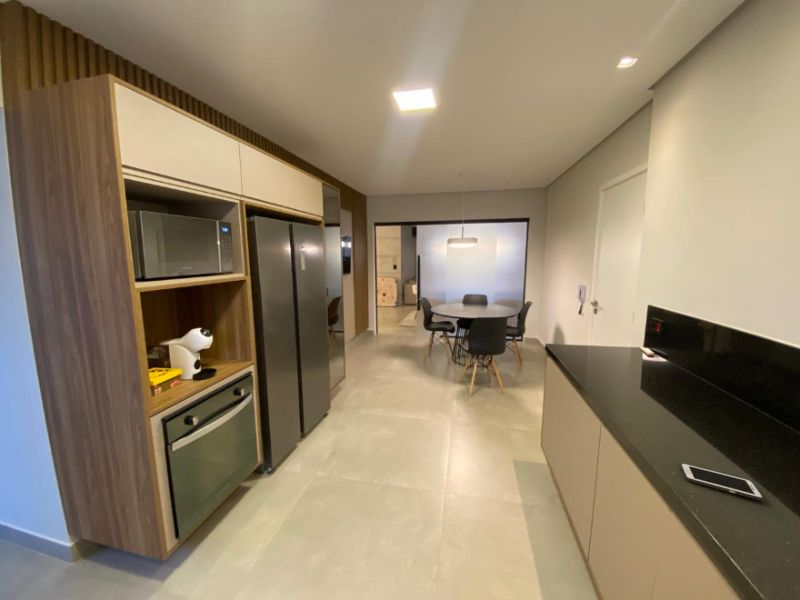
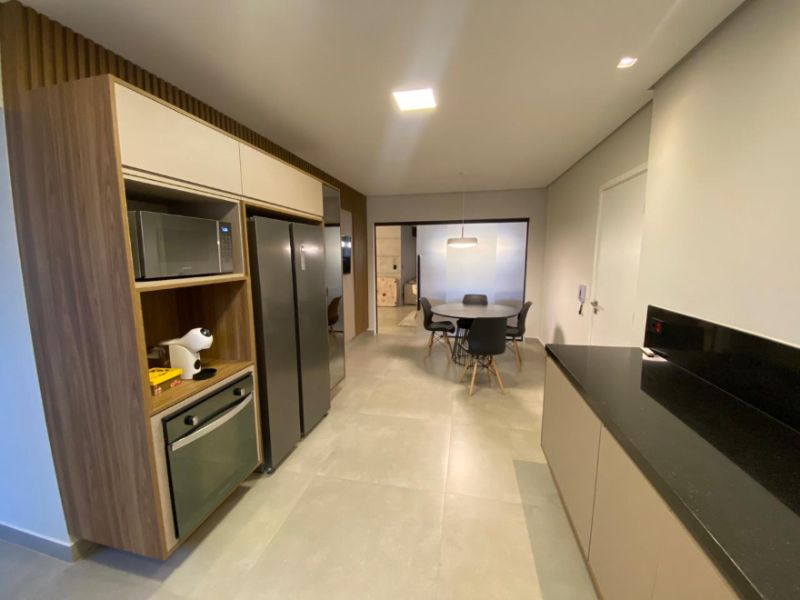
- cell phone [679,462,765,502]
